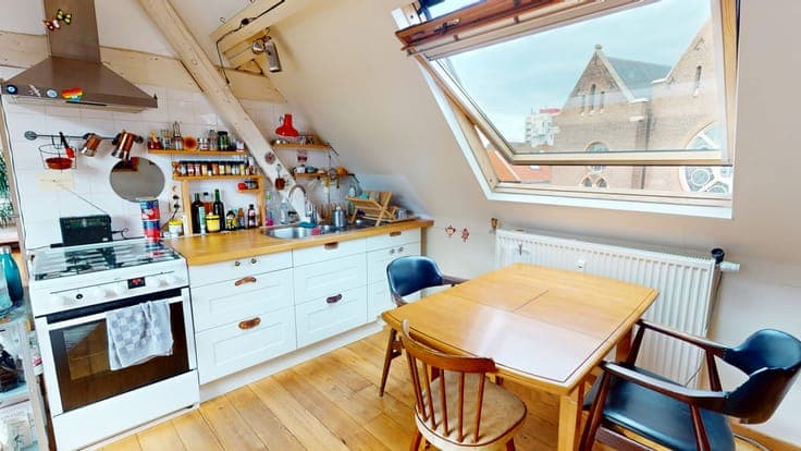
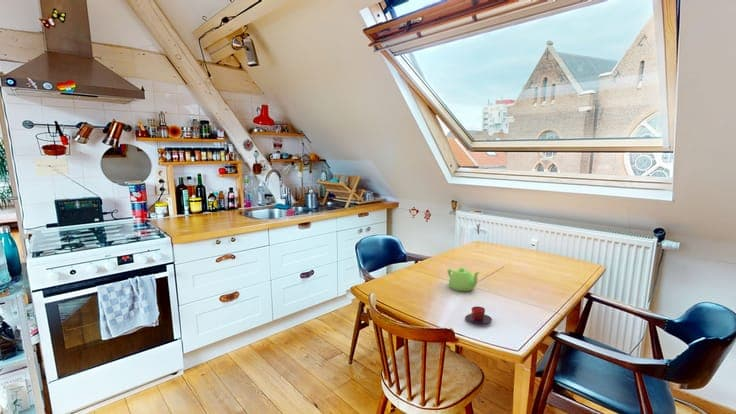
+ teacup [464,305,493,325]
+ teapot [447,267,480,292]
